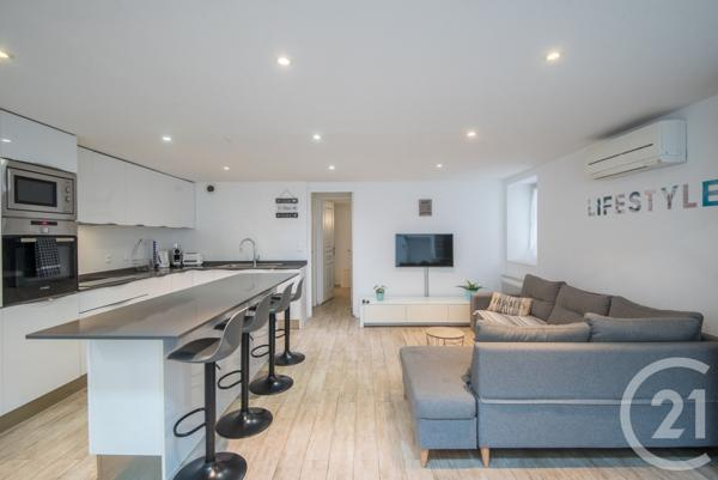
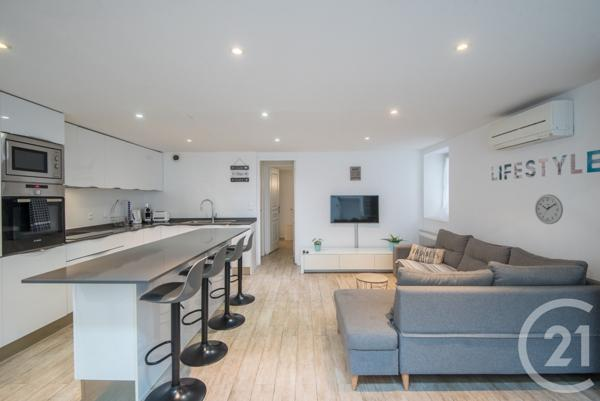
+ wall clock [534,193,564,225]
